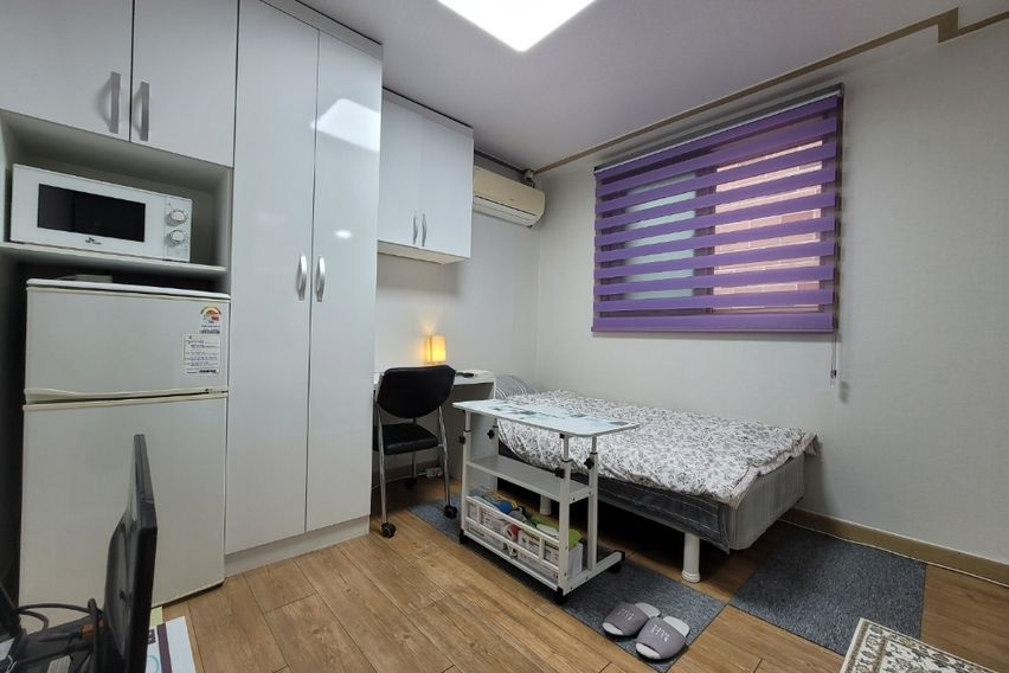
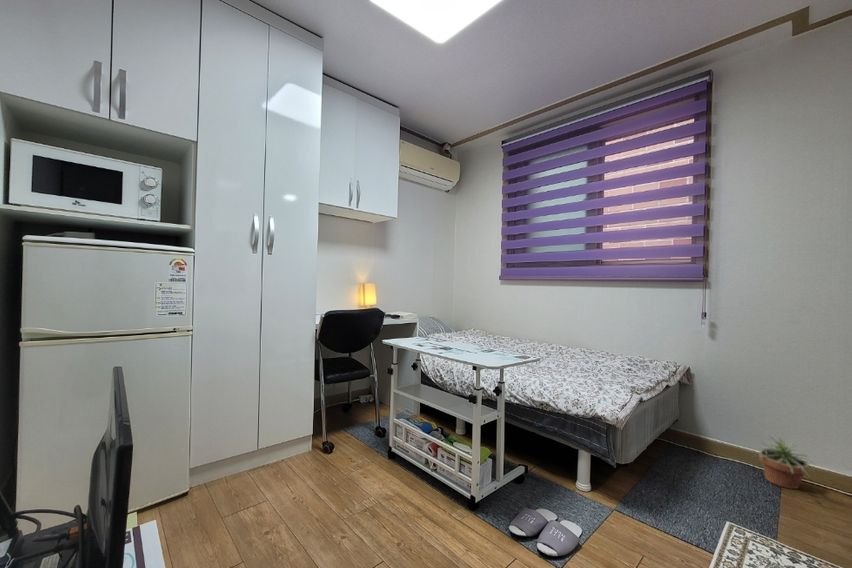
+ potted plant [750,435,816,490]
